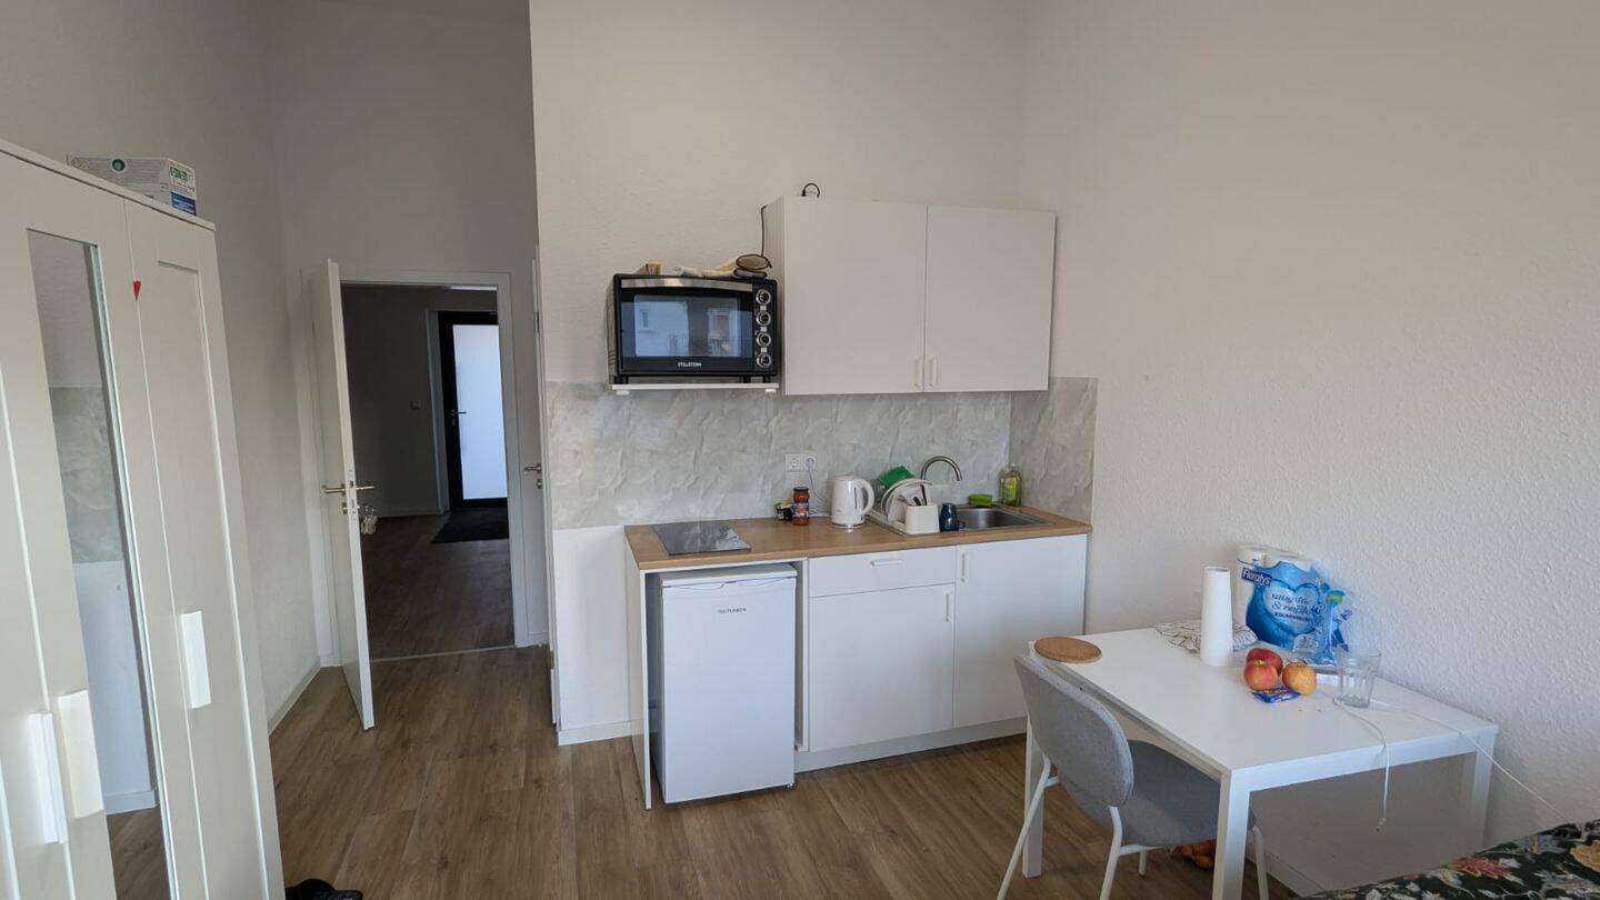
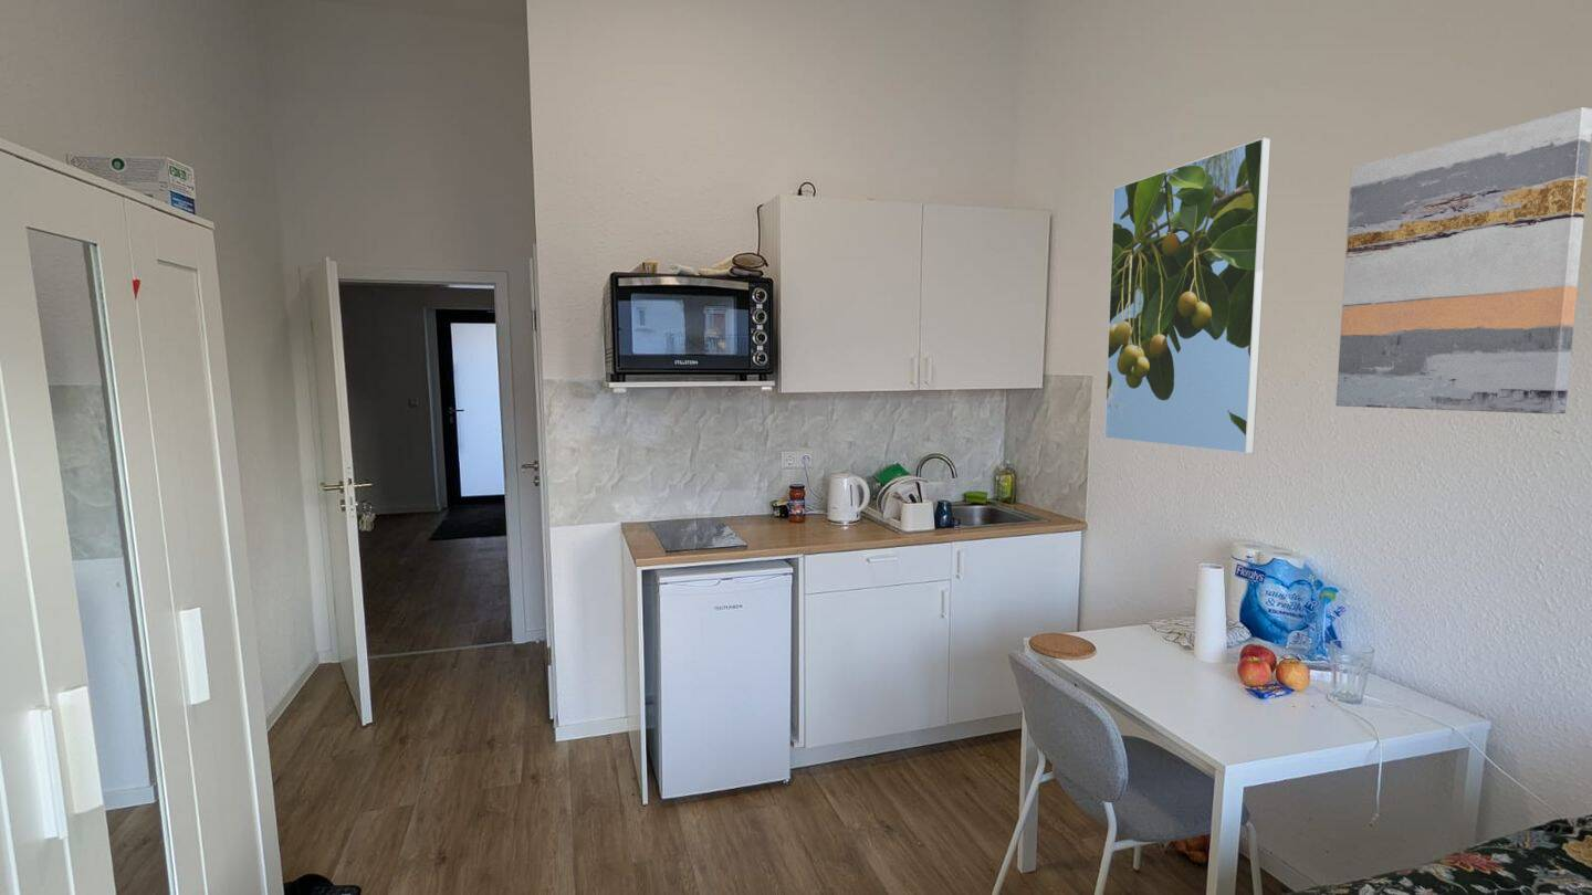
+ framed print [1103,137,1272,455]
+ wall art [1334,106,1592,415]
